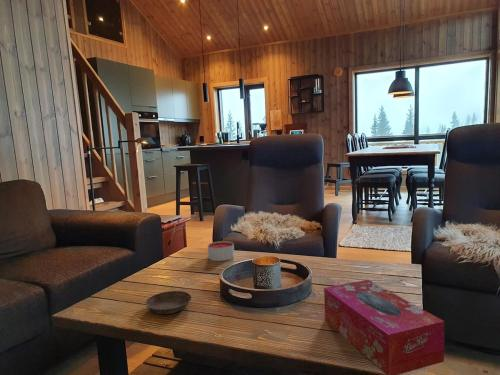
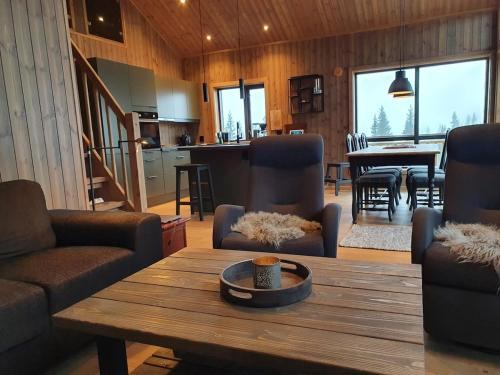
- saucer [145,290,192,315]
- candle [207,240,235,262]
- tissue box [323,279,445,375]
